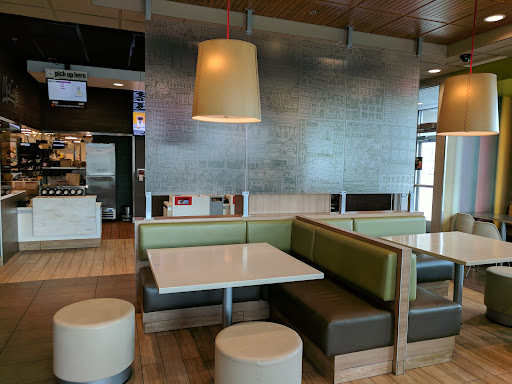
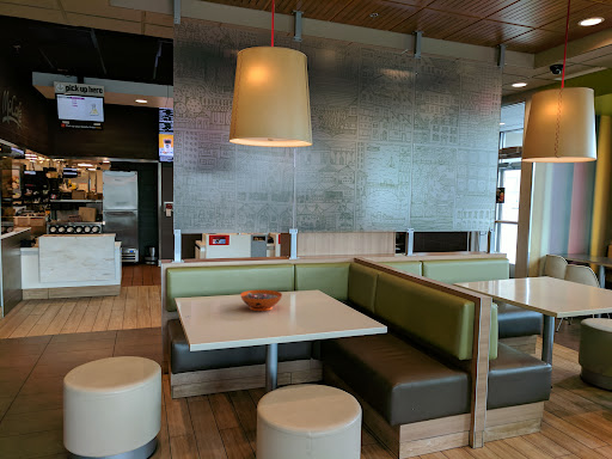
+ decorative bowl [239,289,283,312]
